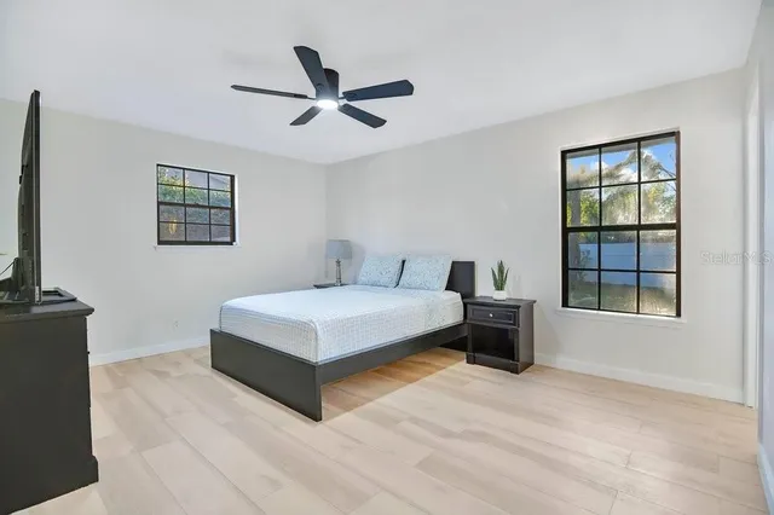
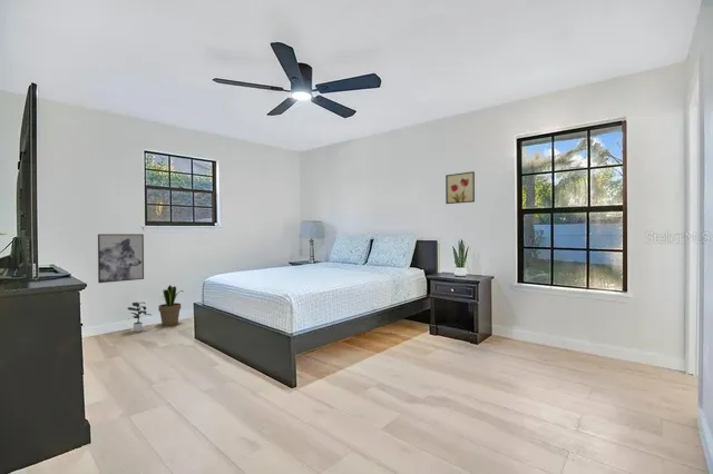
+ wall art [97,233,145,284]
+ potted plant [126,302,153,333]
+ wall art [445,170,476,205]
+ potted plant [157,284,184,327]
